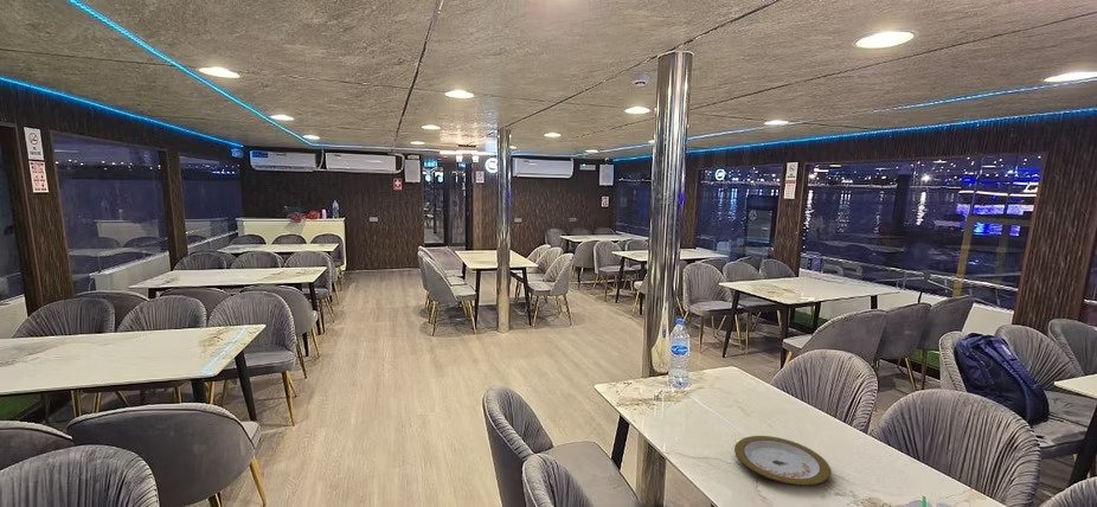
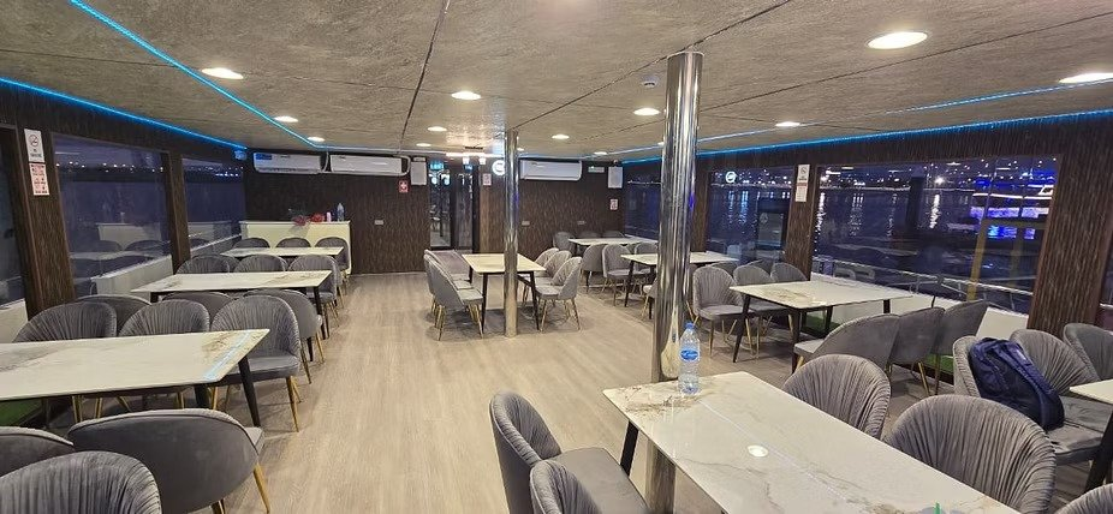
- plate [733,435,832,487]
